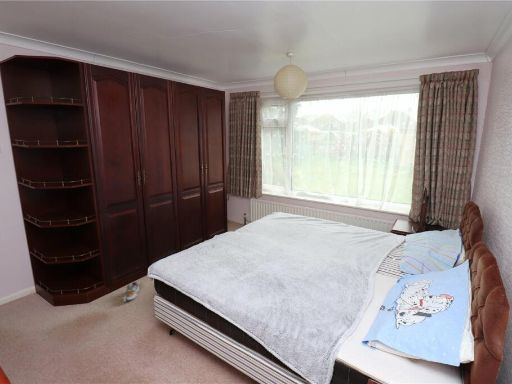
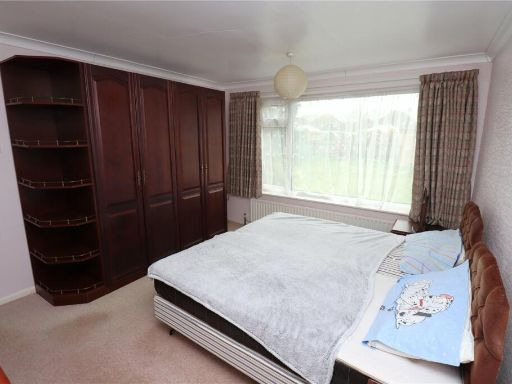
- shoe [121,280,140,303]
